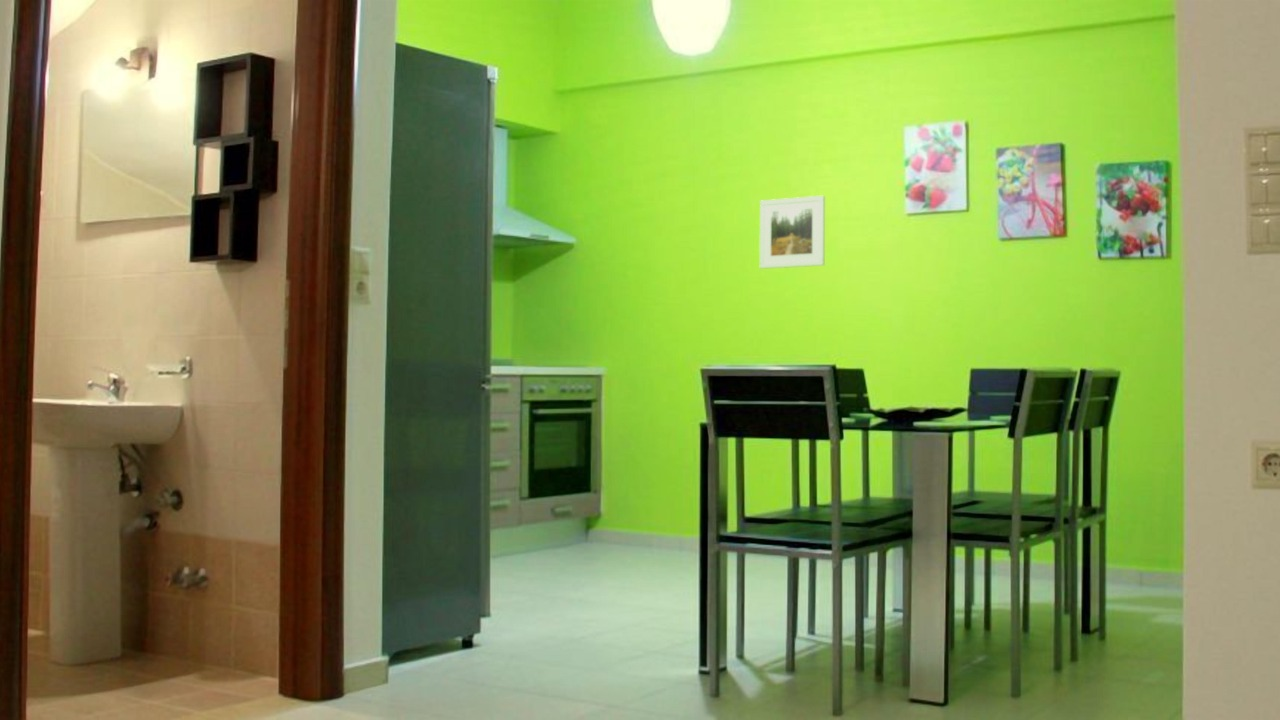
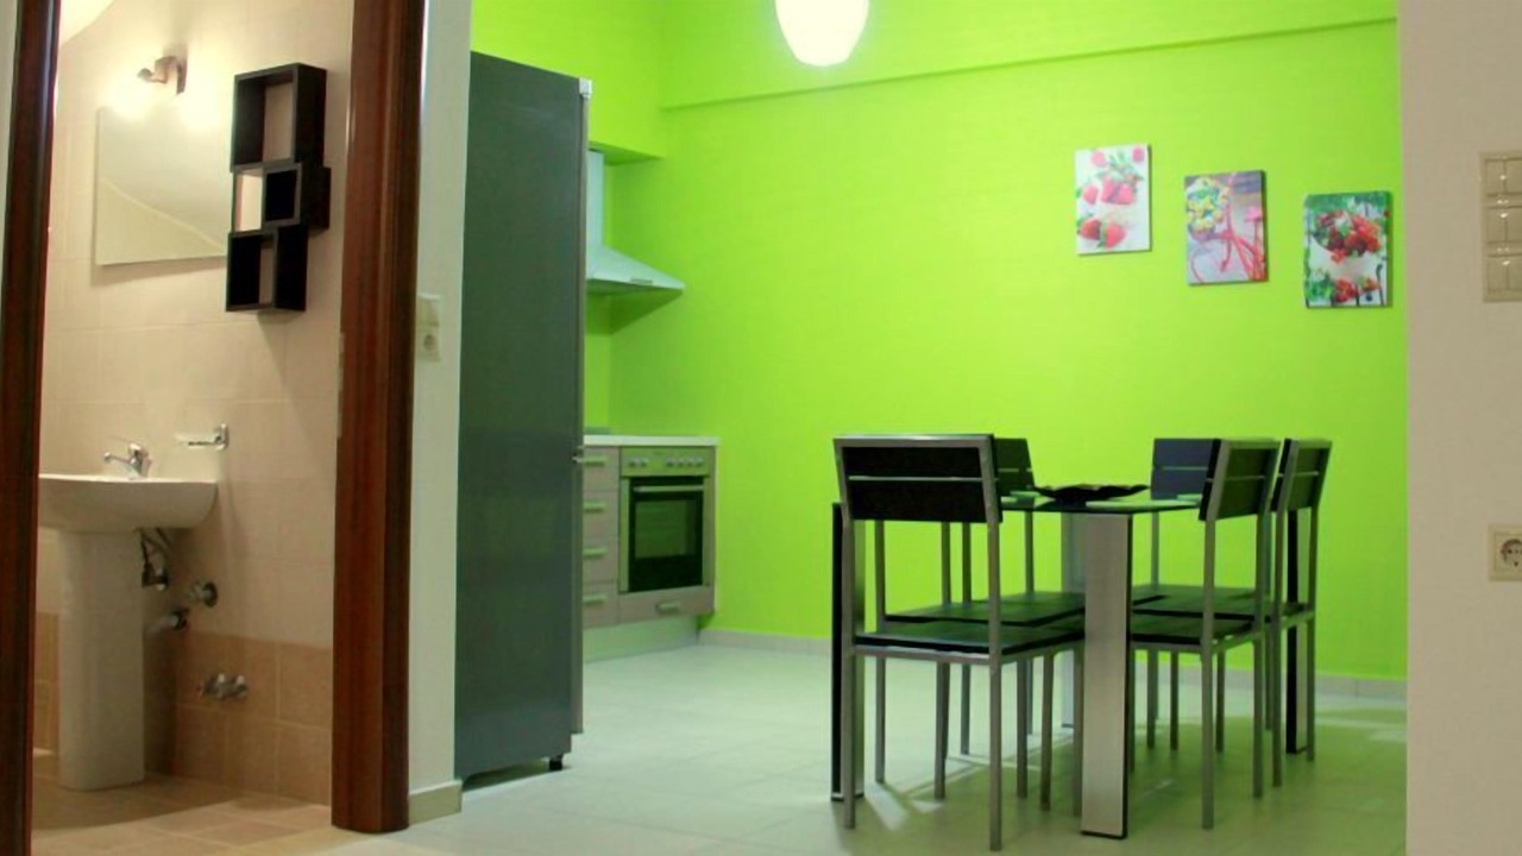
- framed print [759,195,826,270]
